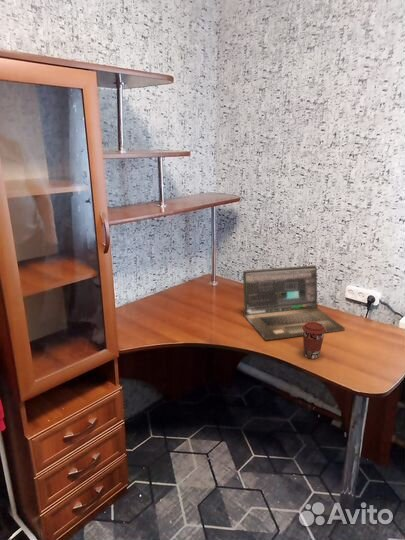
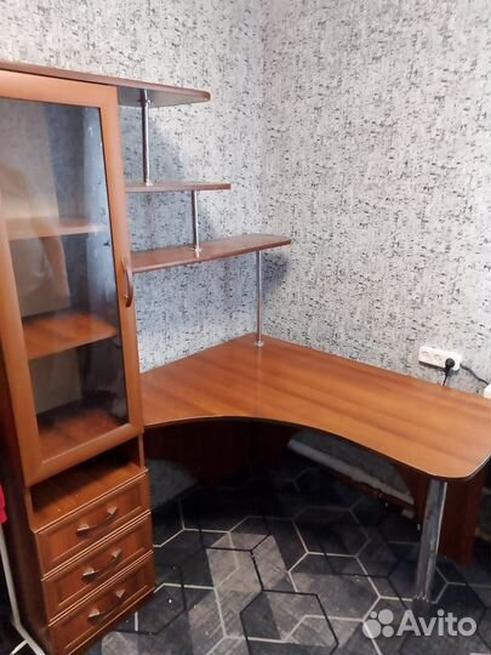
- laptop [242,264,346,341]
- coffee cup [302,322,326,360]
